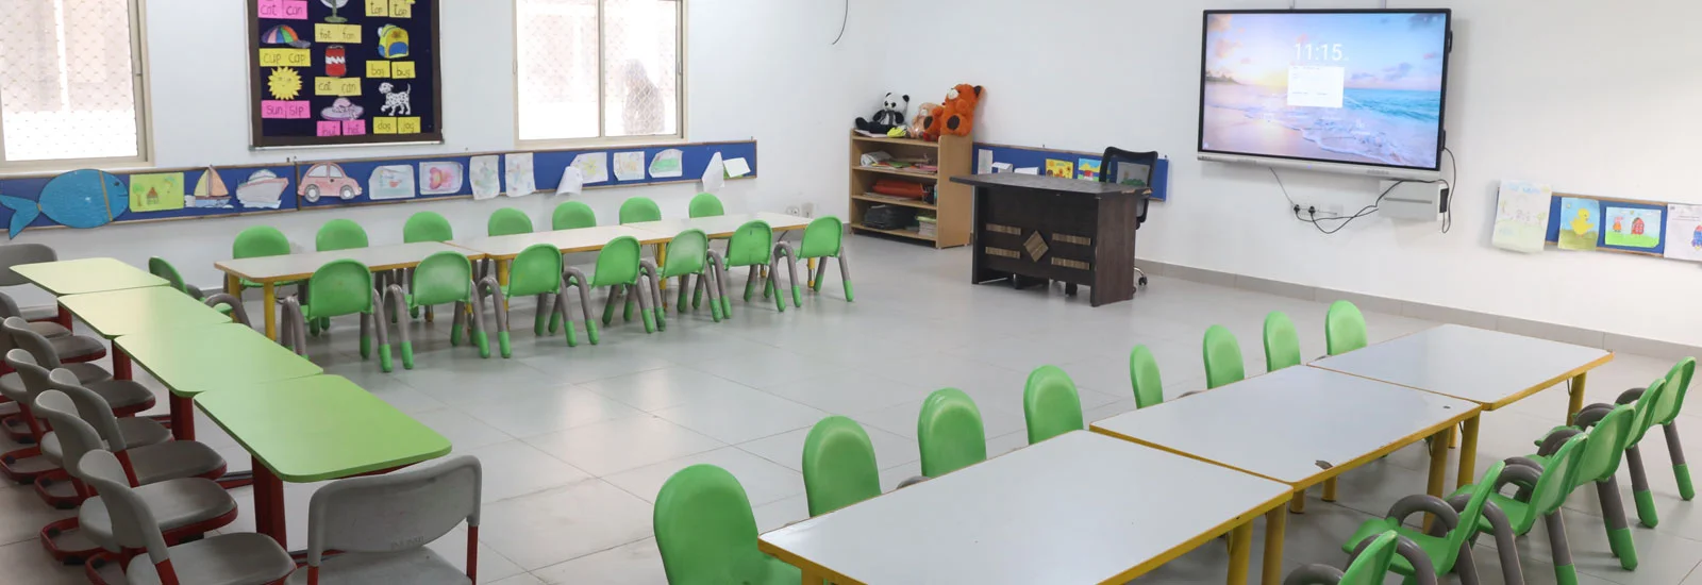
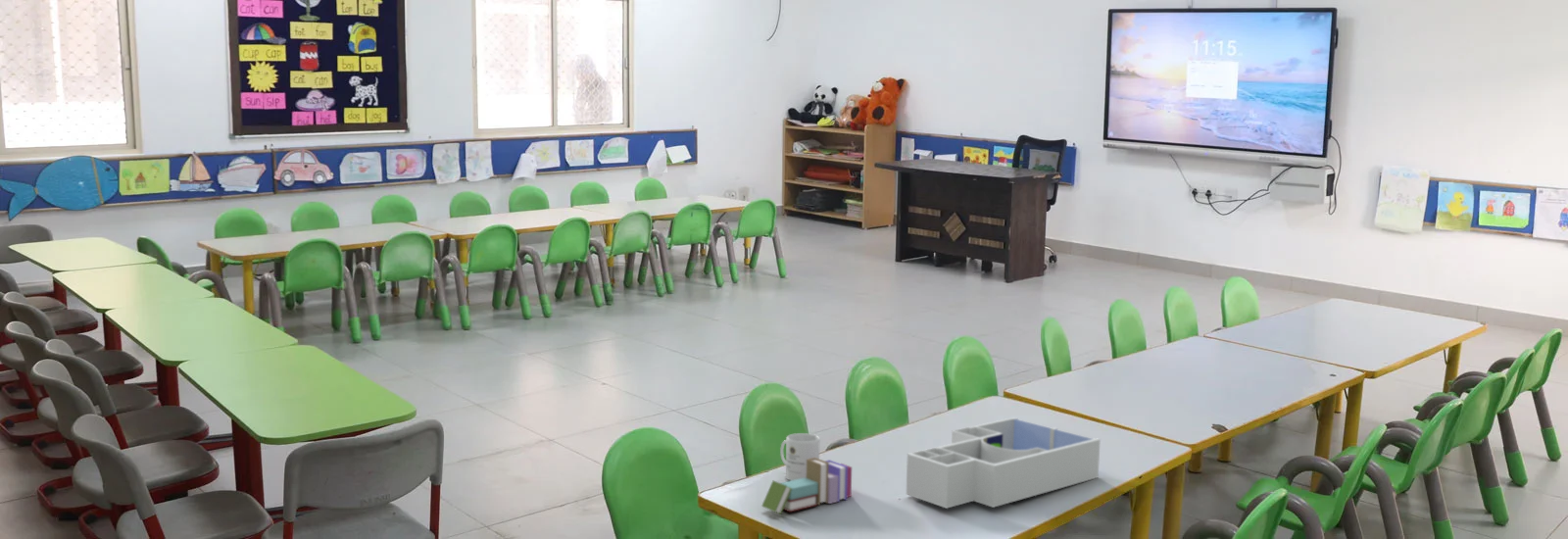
+ mug [779,432,821,481]
+ book [760,458,853,515]
+ desk organizer [906,417,1102,510]
